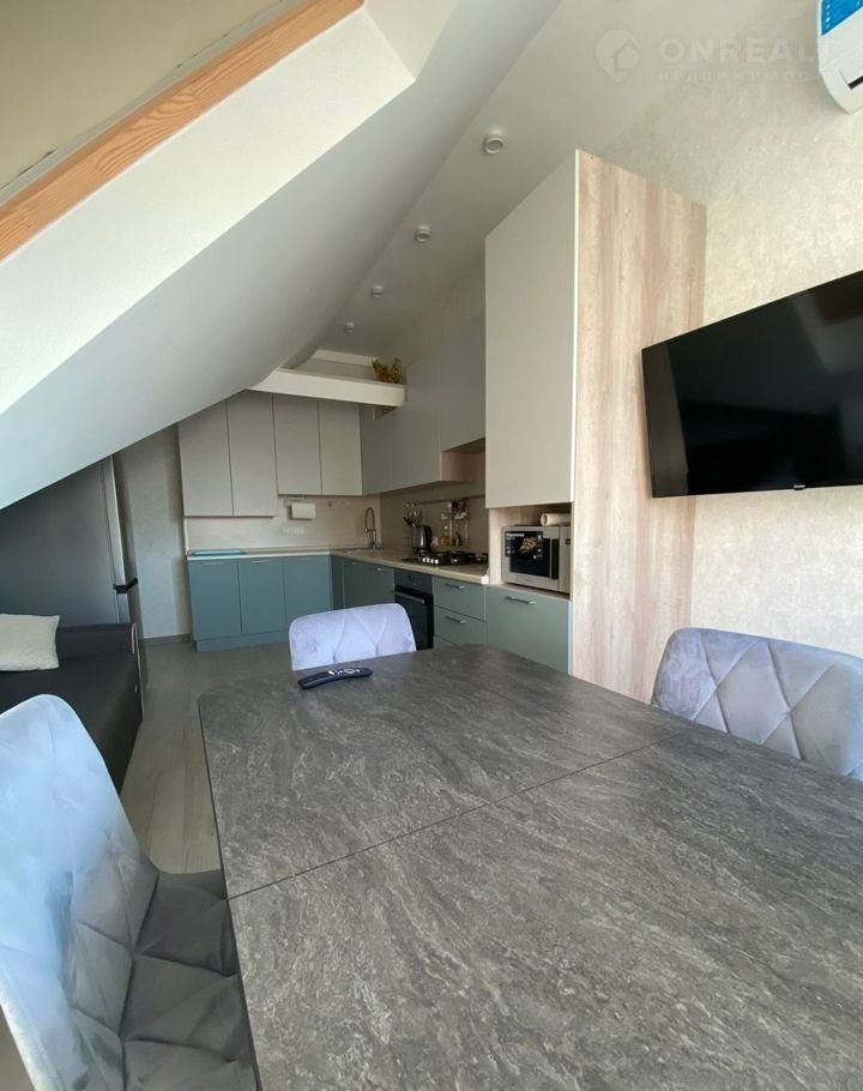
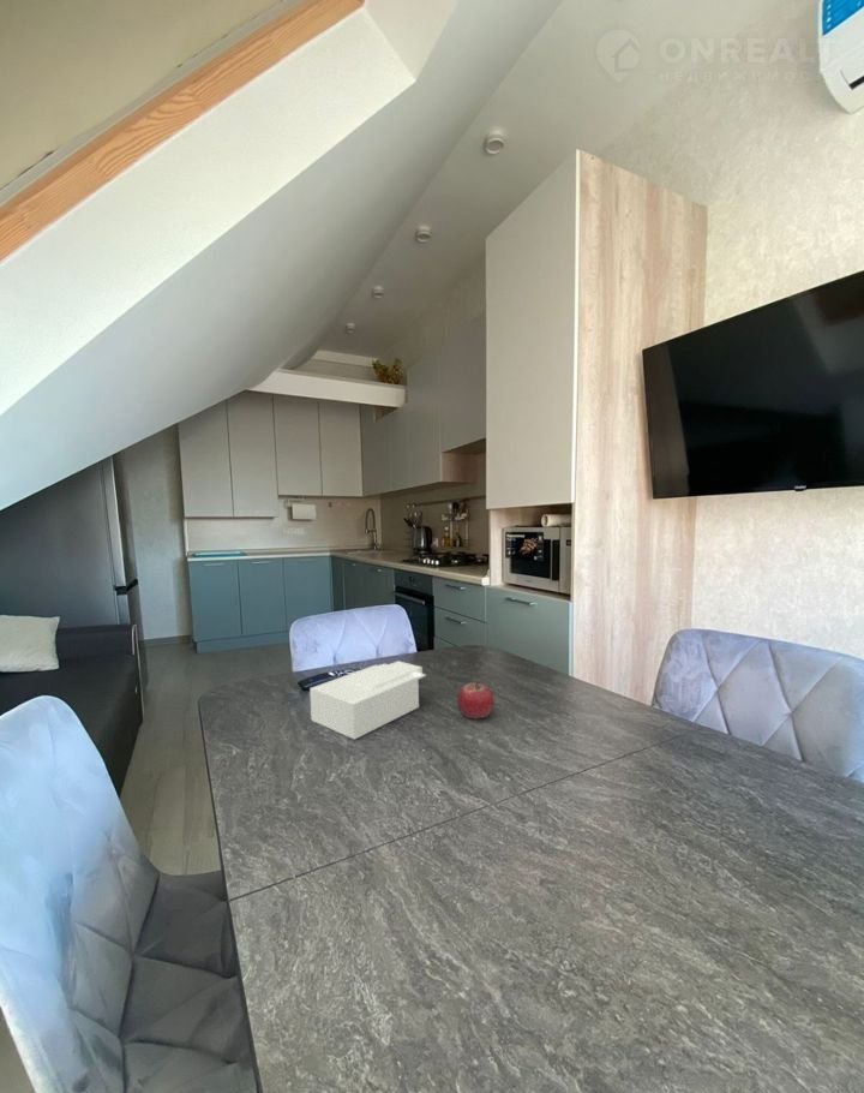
+ tissue box [308,659,427,741]
+ fruit [456,679,494,719]
